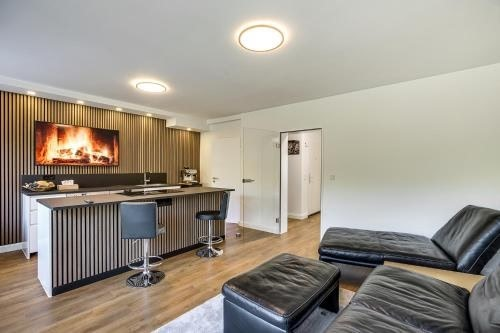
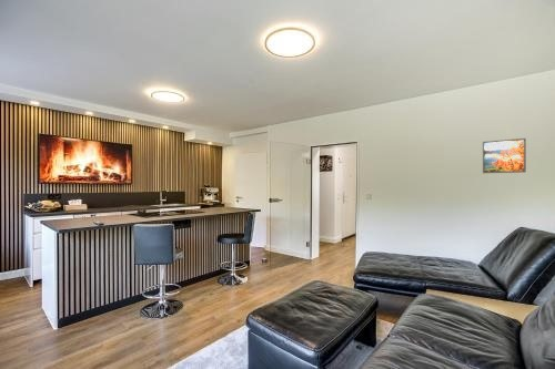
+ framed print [482,137,527,174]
